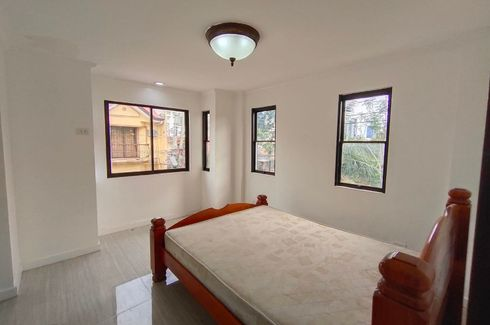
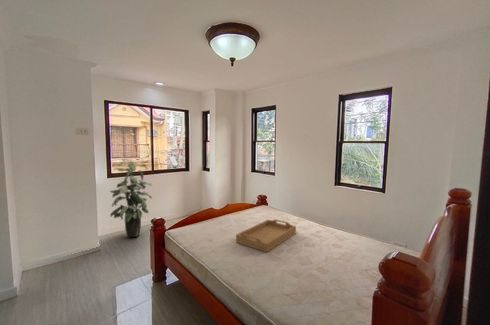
+ serving tray [235,218,297,253]
+ indoor plant [109,157,153,239]
